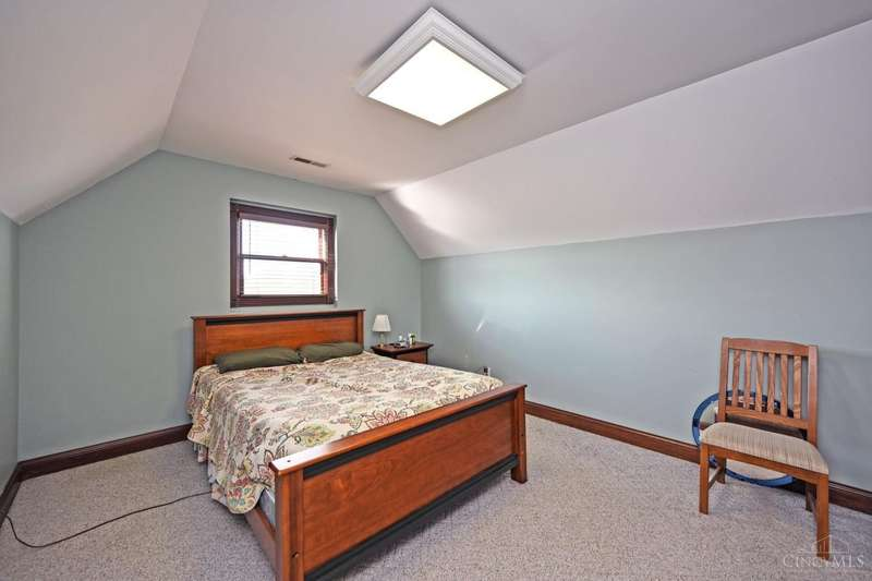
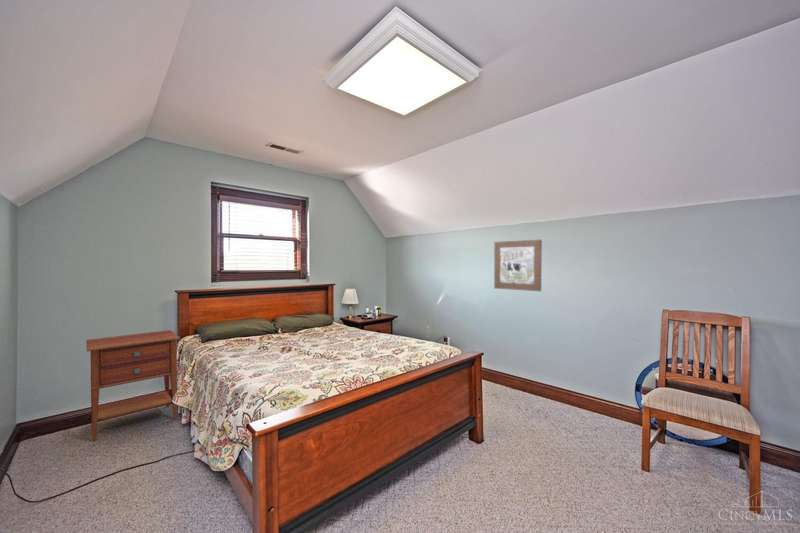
+ wall art [493,239,543,292]
+ nightstand [85,329,181,443]
